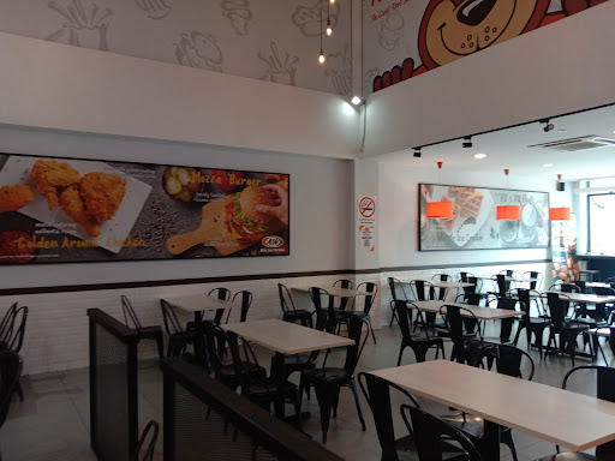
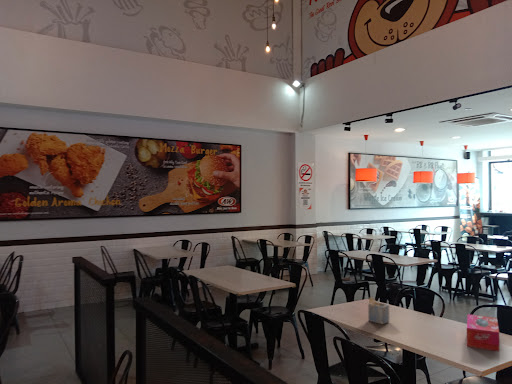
+ napkin holder [367,296,390,325]
+ tissue box [466,313,500,352]
